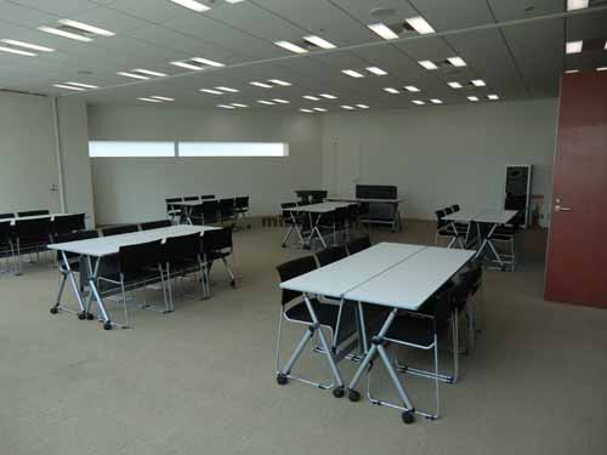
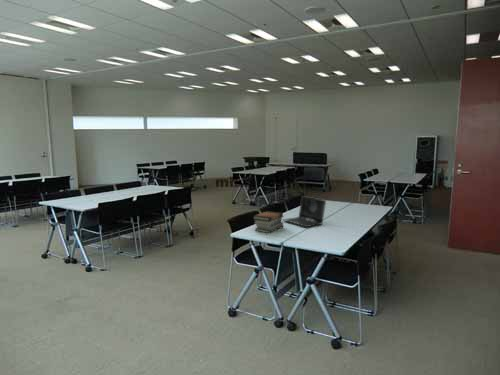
+ laptop computer [281,195,327,228]
+ book stack [252,210,285,234]
